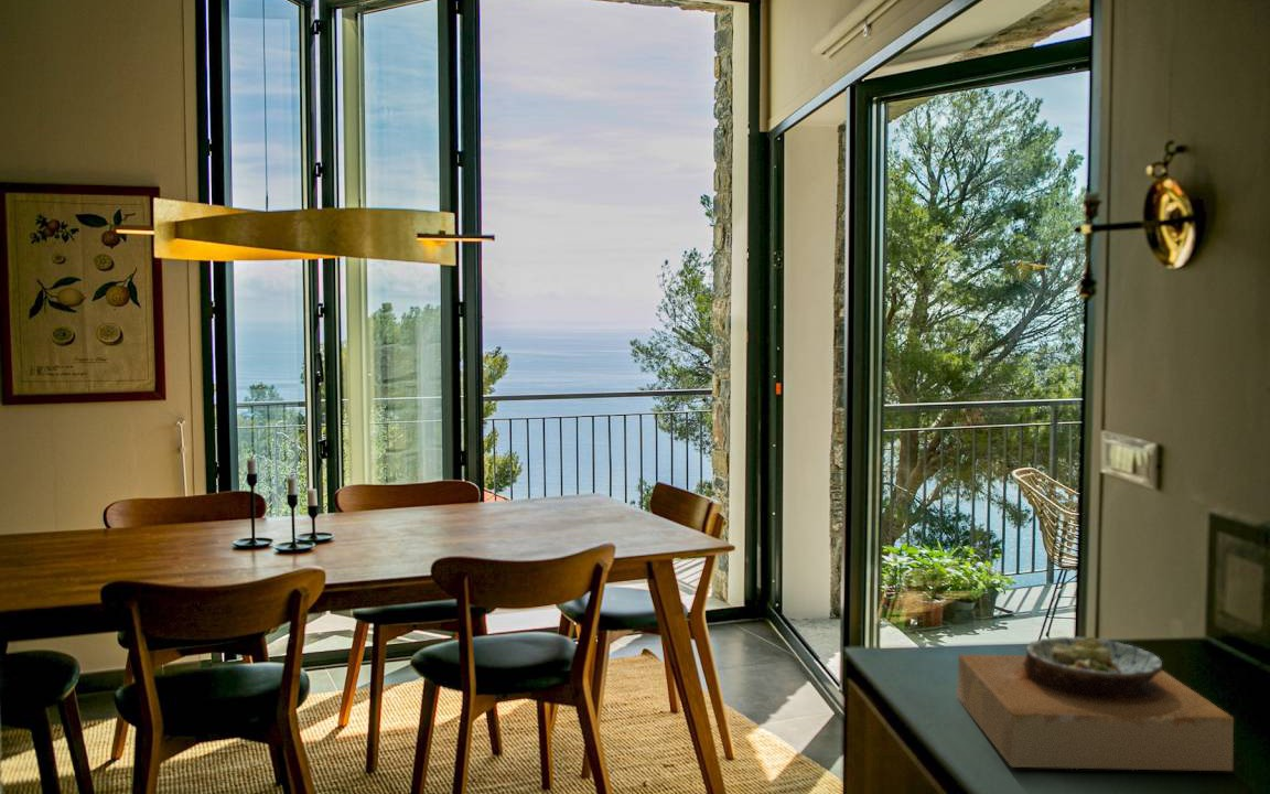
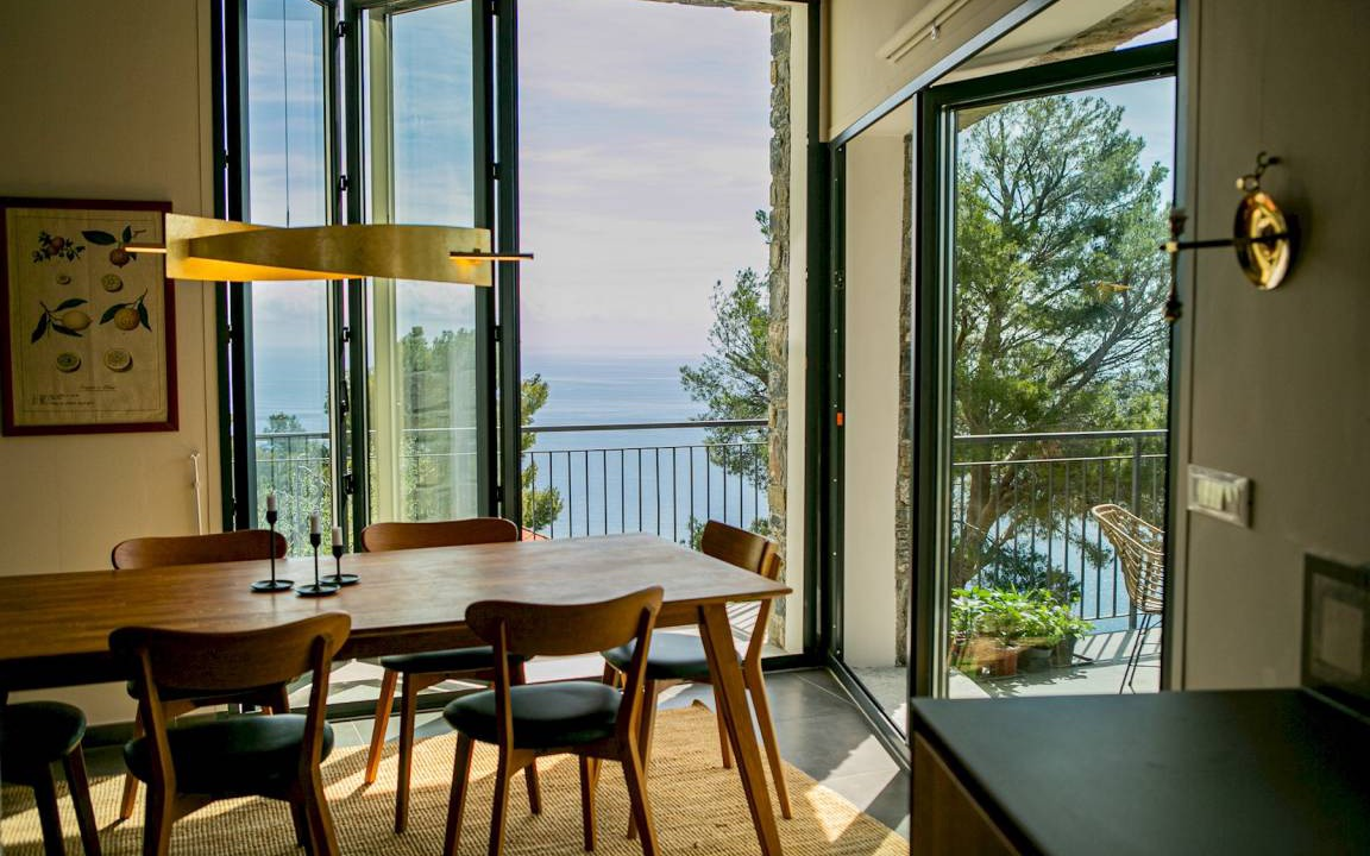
- bowl [956,635,1235,772]
